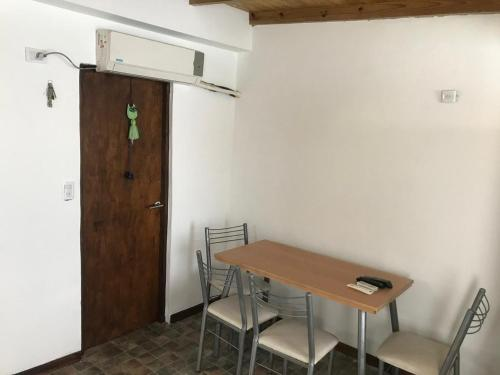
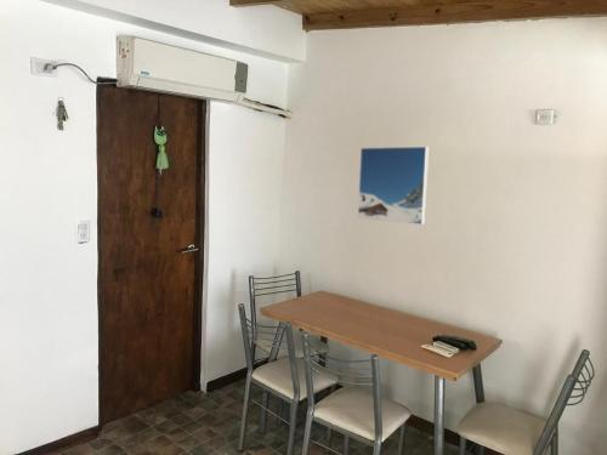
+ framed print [357,146,430,226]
